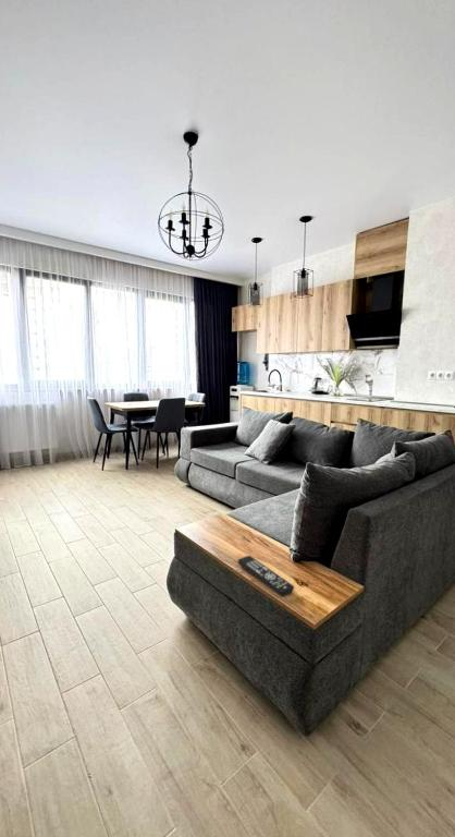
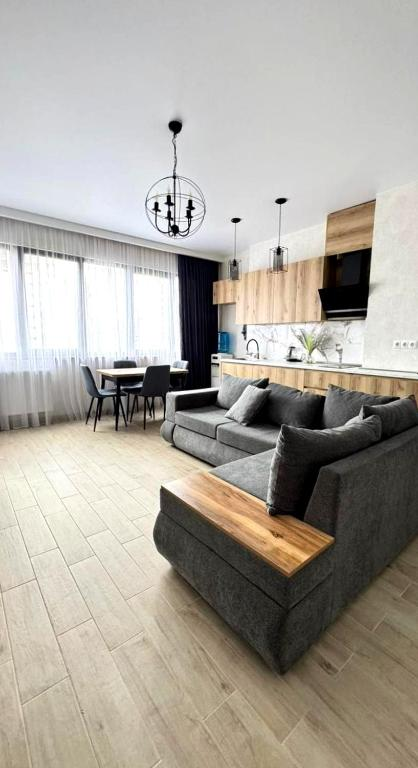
- remote control [237,555,295,597]
